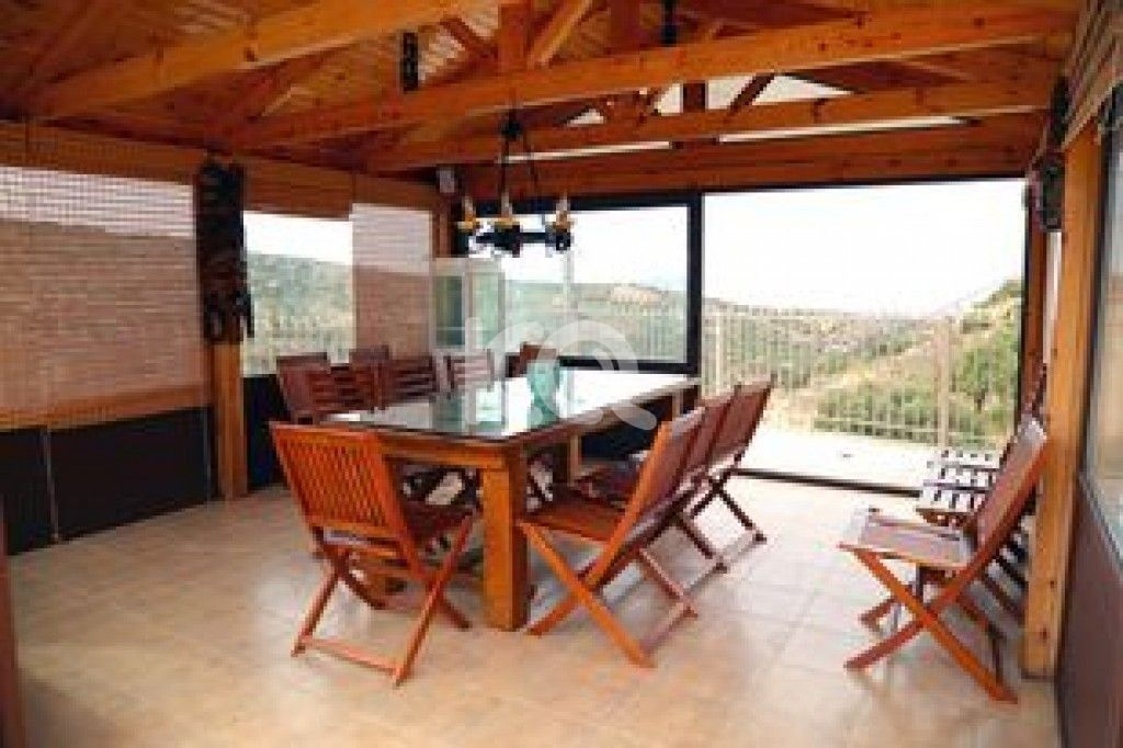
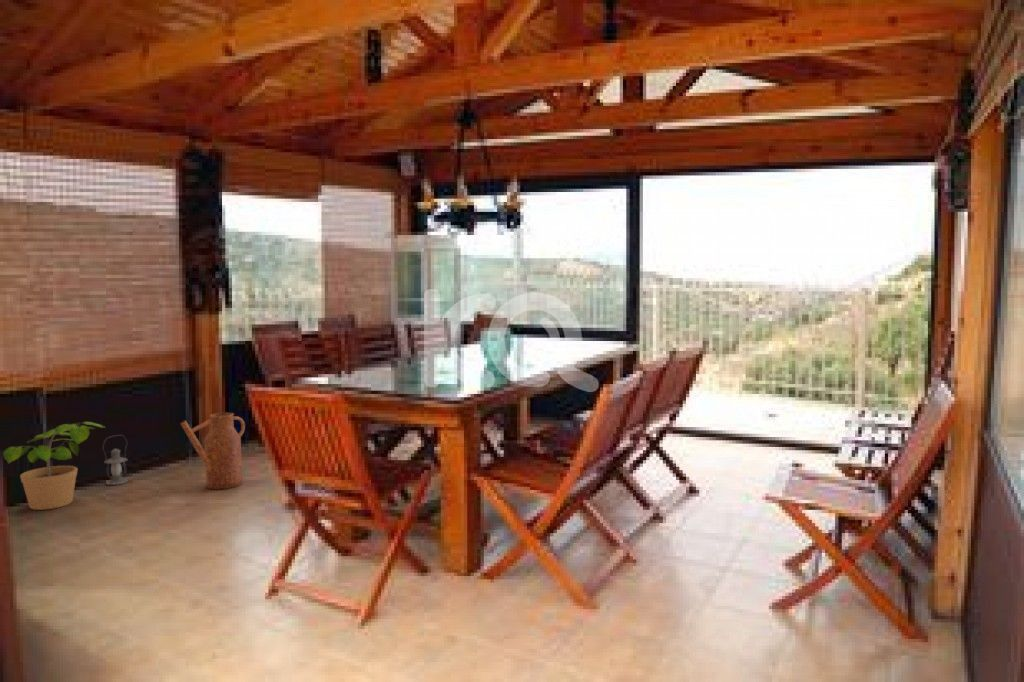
+ lantern [102,434,130,486]
+ potted plant [2,421,107,511]
+ watering can [179,412,246,491]
